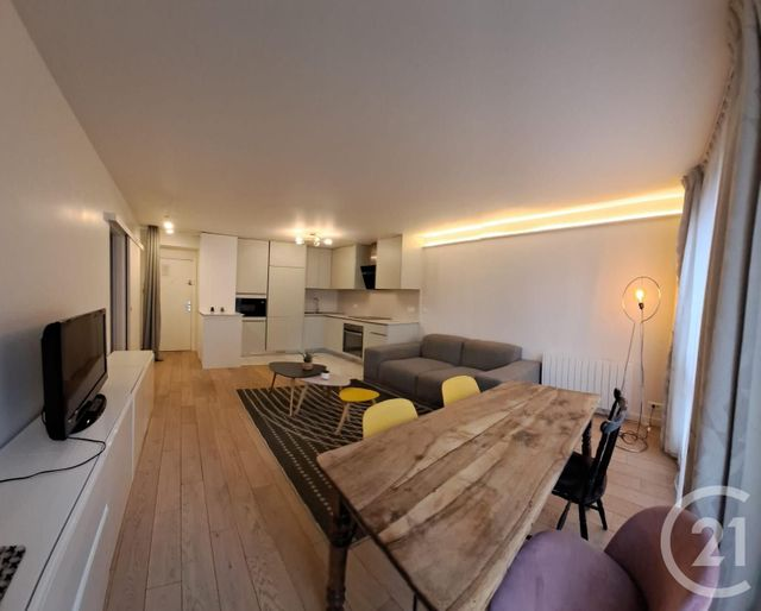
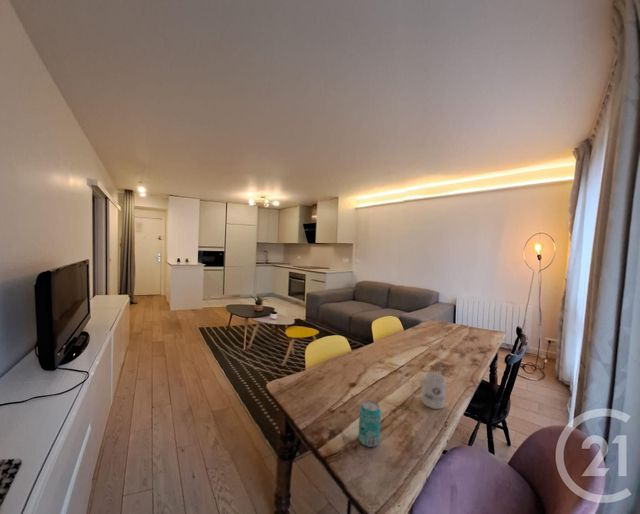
+ mug [410,371,447,410]
+ beverage can [357,399,382,448]
